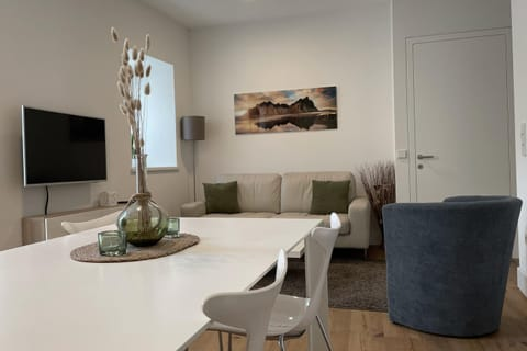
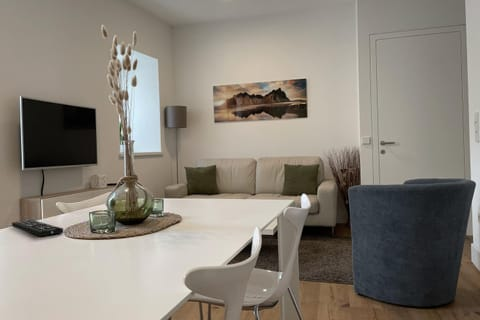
+ remote control [11,219,64,237]
